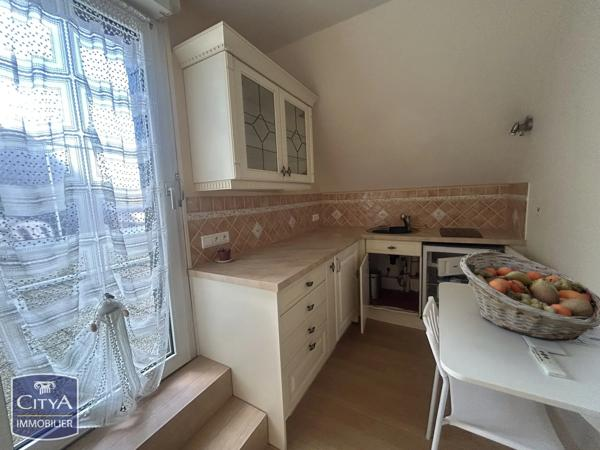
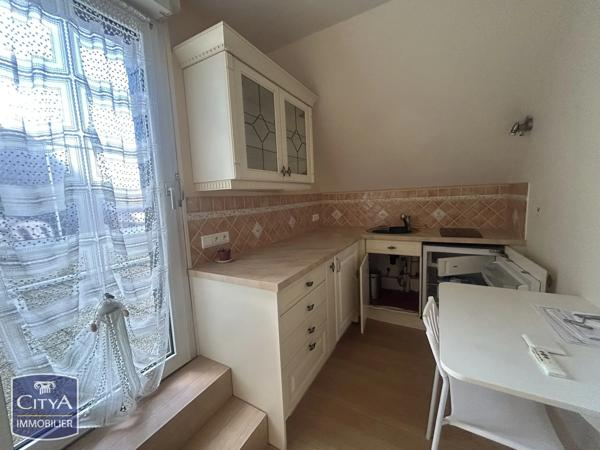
- fruit basket [459,250,600,342]
